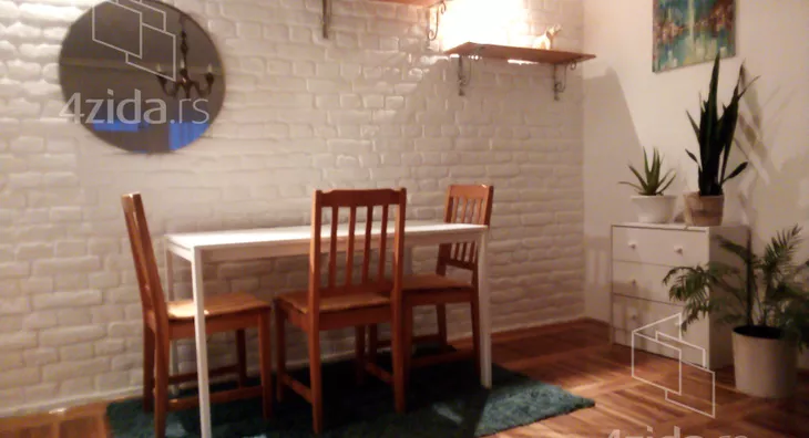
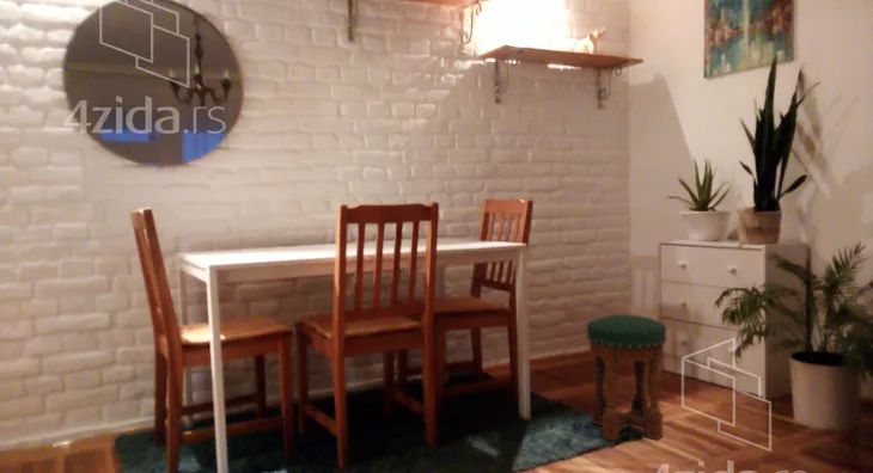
+ stool [585,313,669,442]
